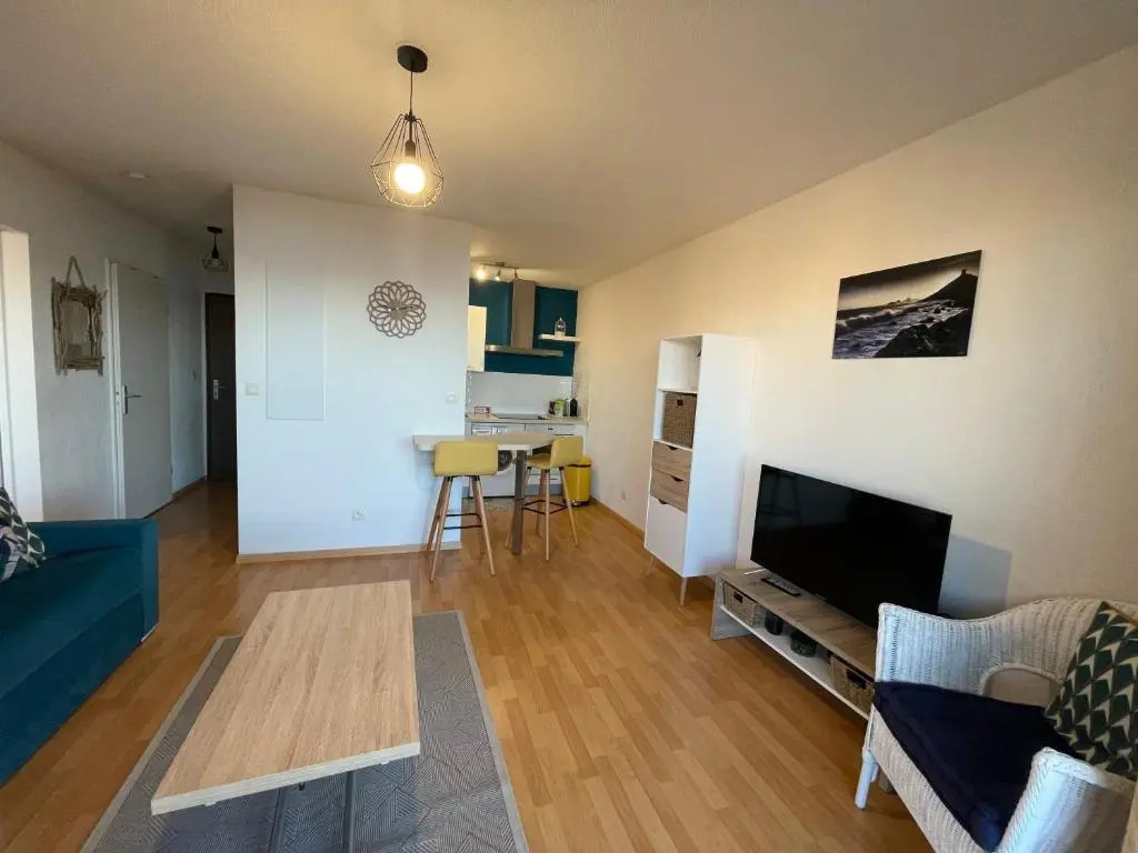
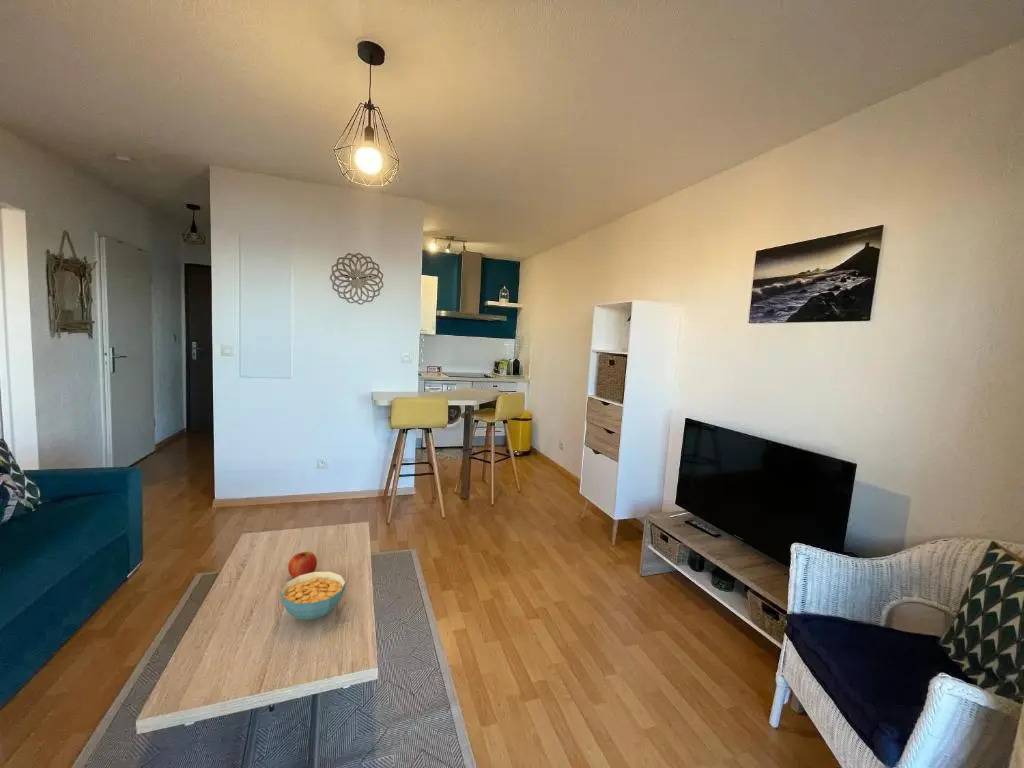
+ fruit [287,551,318,579]
+ cereal bowl [279,570,347,621]
